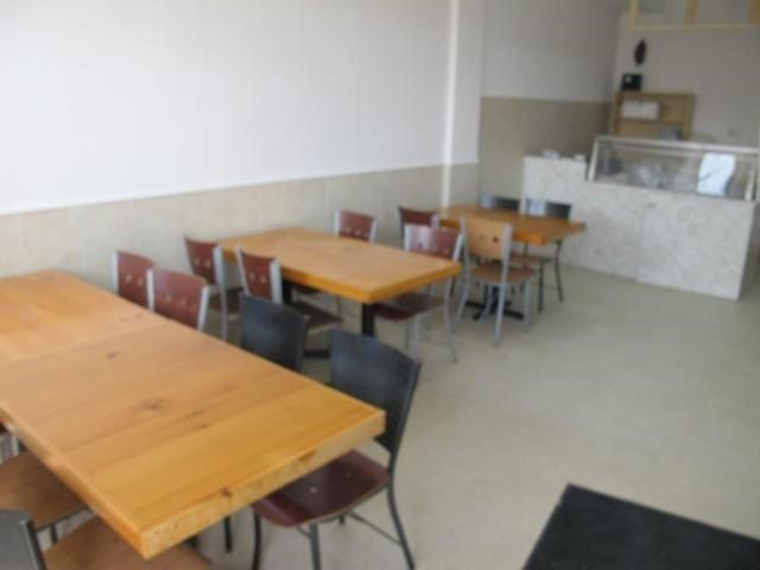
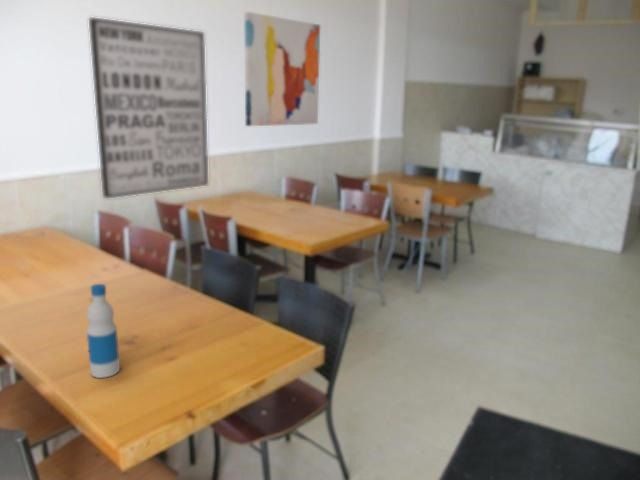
+ bottle [86,283,121,379]
+ wall art [88,16,209,199]
+ wall art [243,11,321,127]
